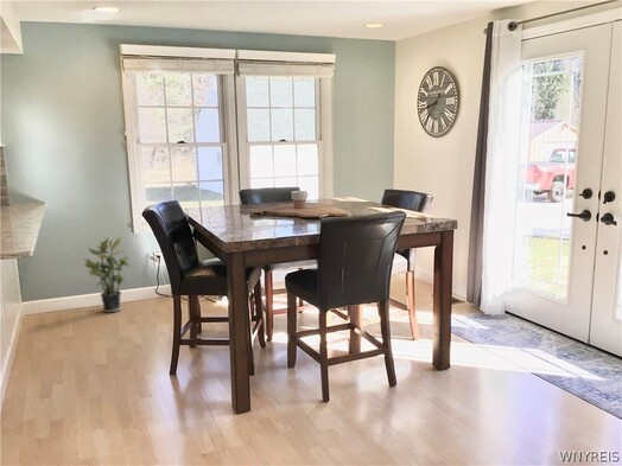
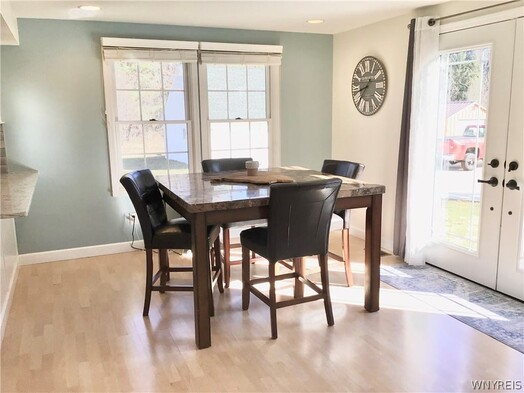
- potted plant [83,234,131,314]
